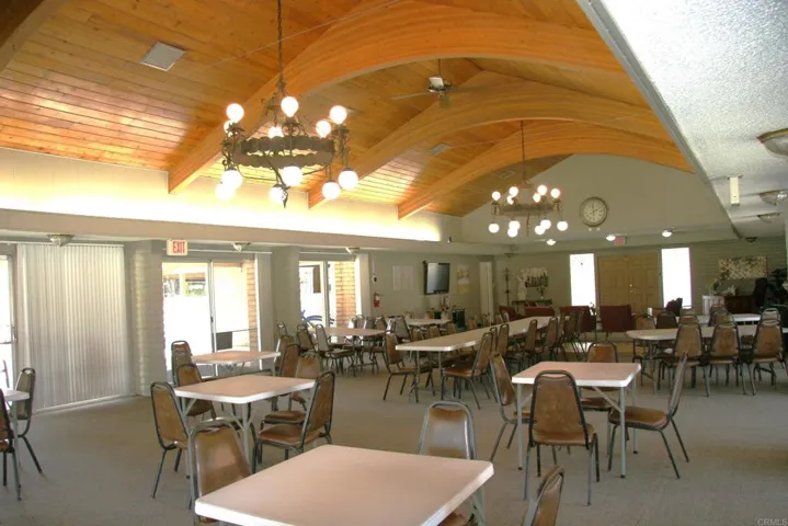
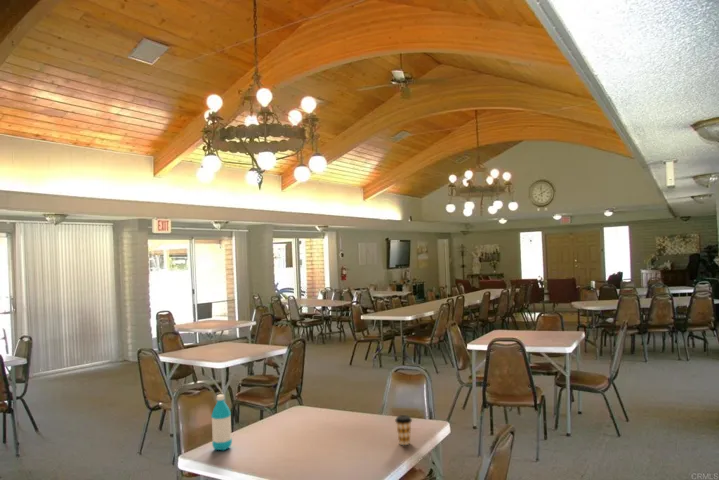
+ coffee cup [394,414,413,446]
+ water bottle [210,393,233,451]
